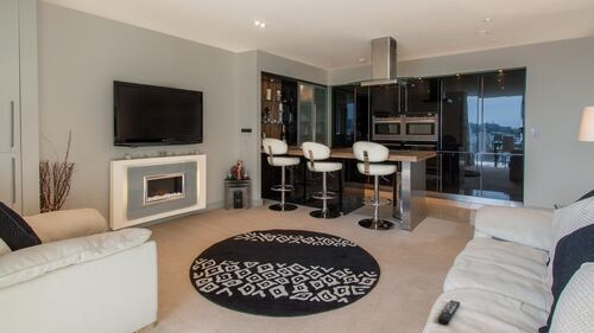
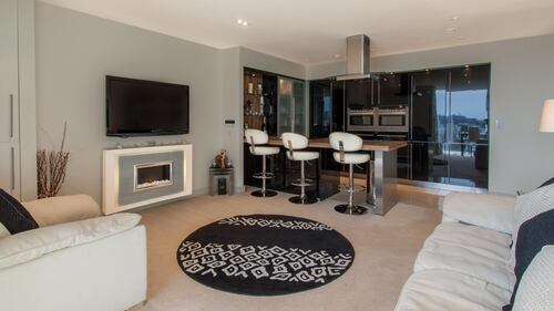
- remote control [437,299,461,326]
